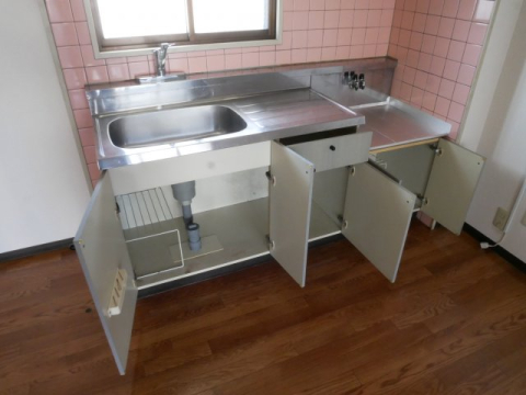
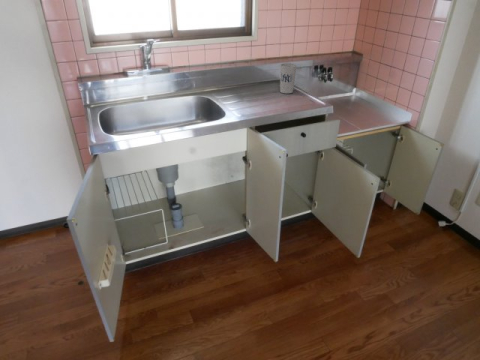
+ cup [279,62,298,94]
